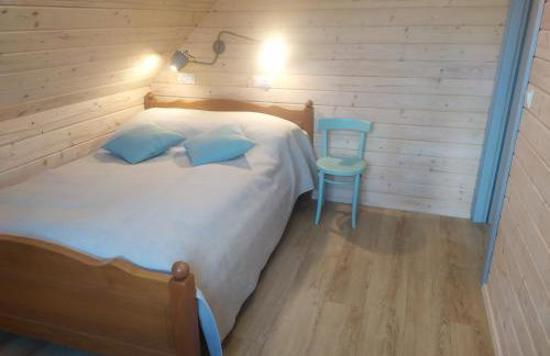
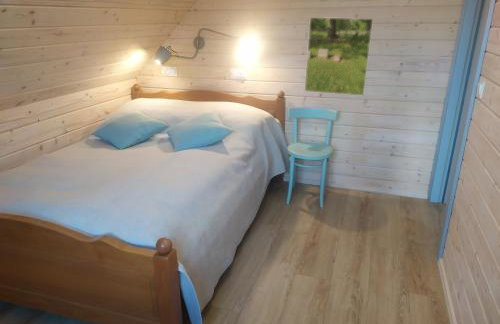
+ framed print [304,16,374,97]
